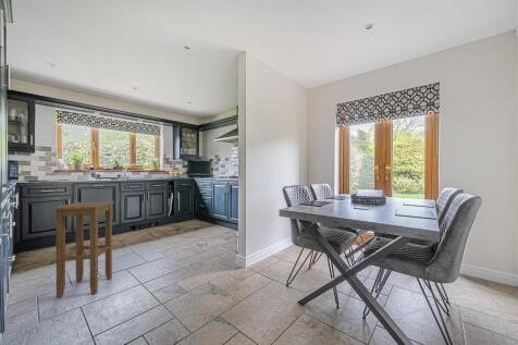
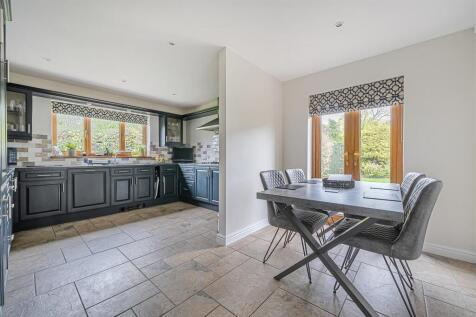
- stool [52,200,115,298]
